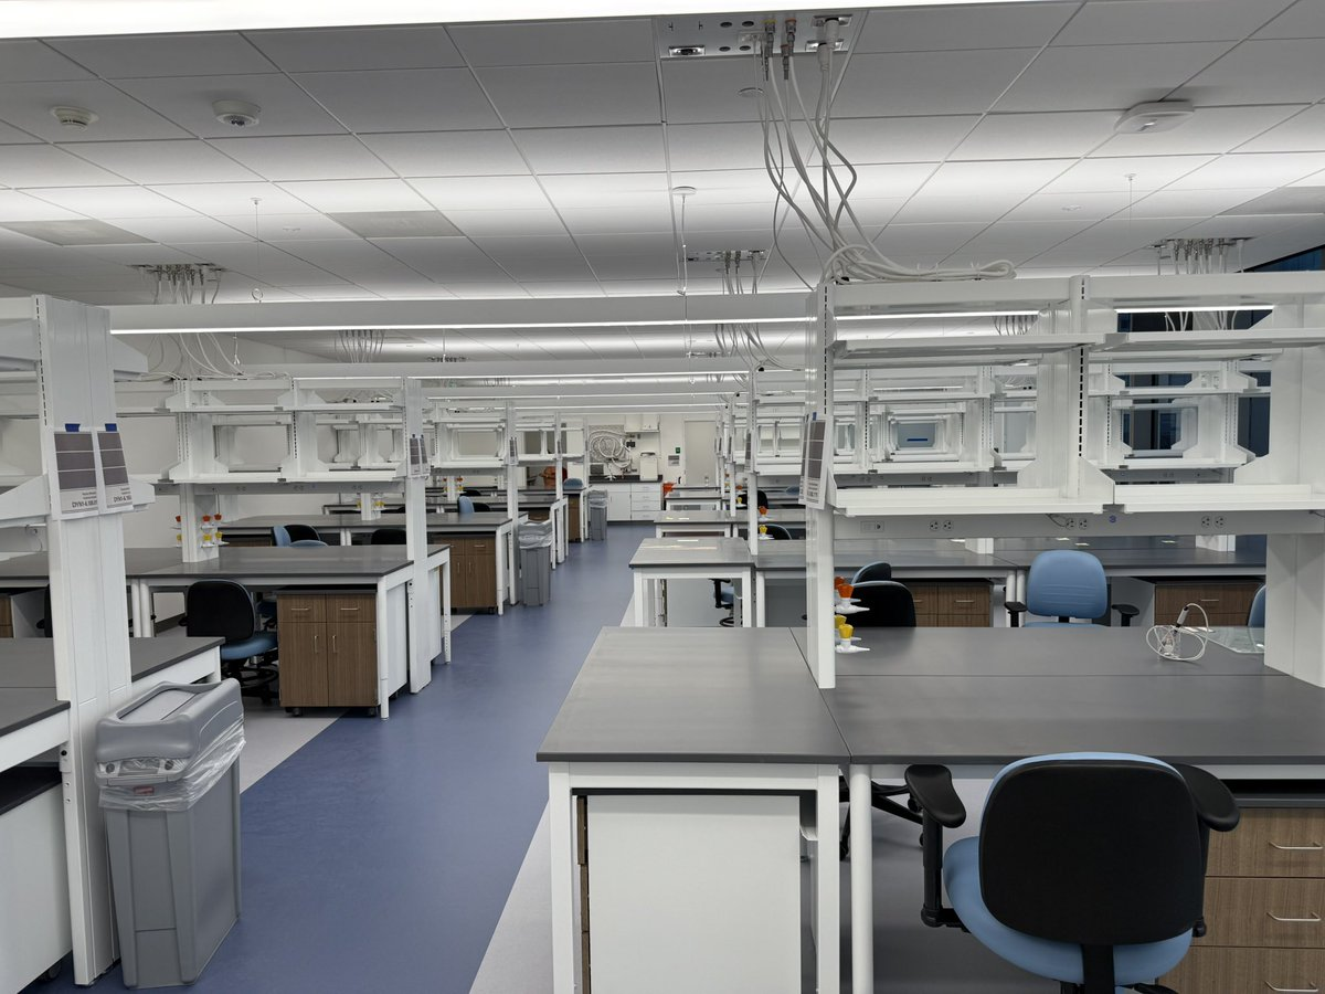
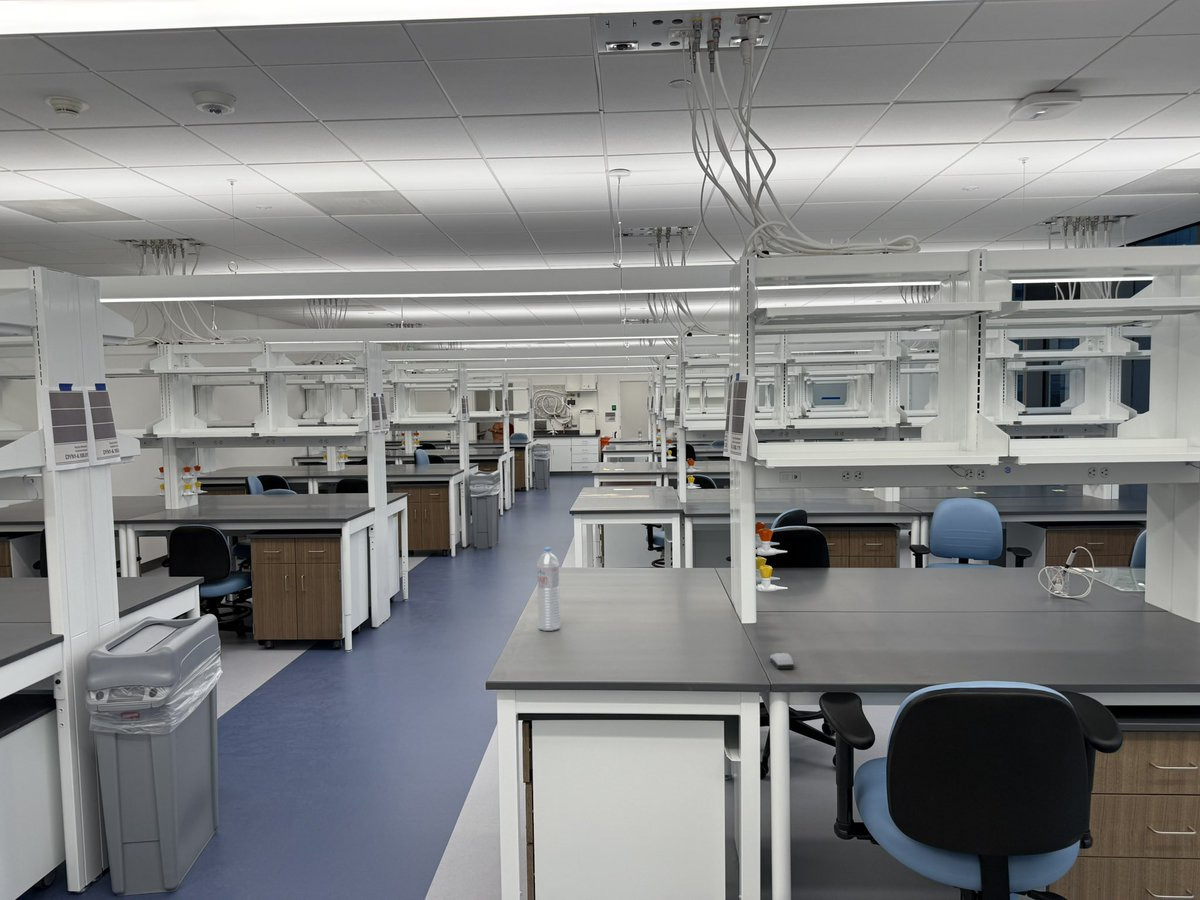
+ computer mouse [769,651,795,670]
+ water bottle [536,547,561,632]
